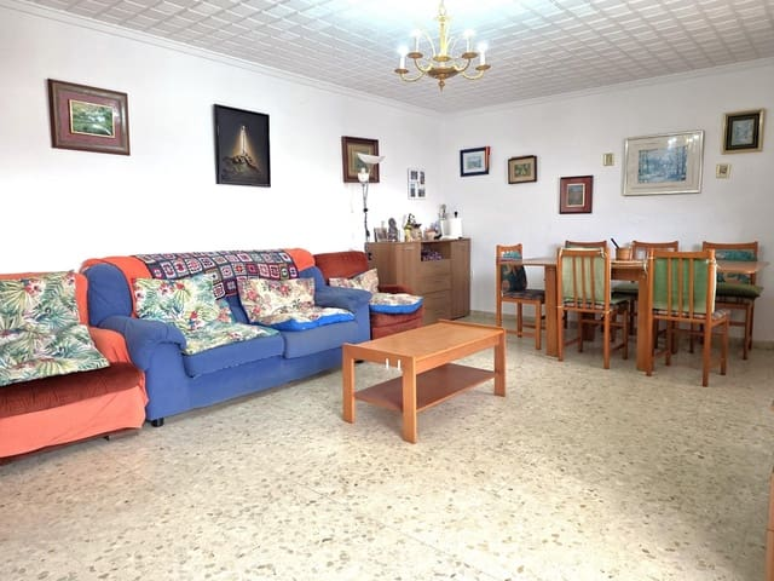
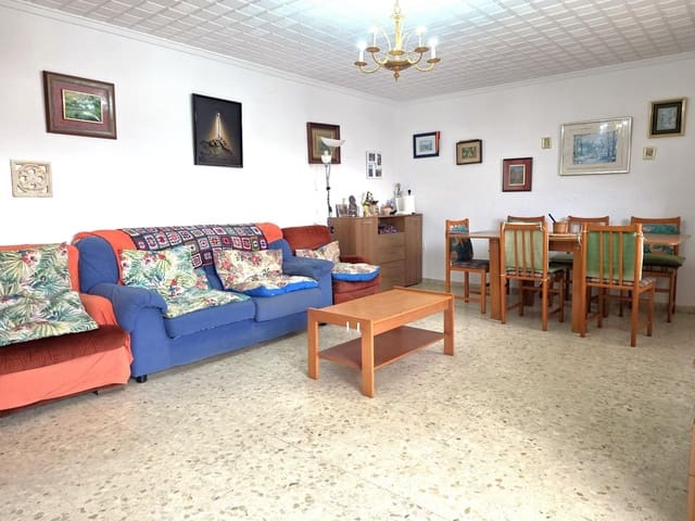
+ wall ornament [9,158,54,199]
